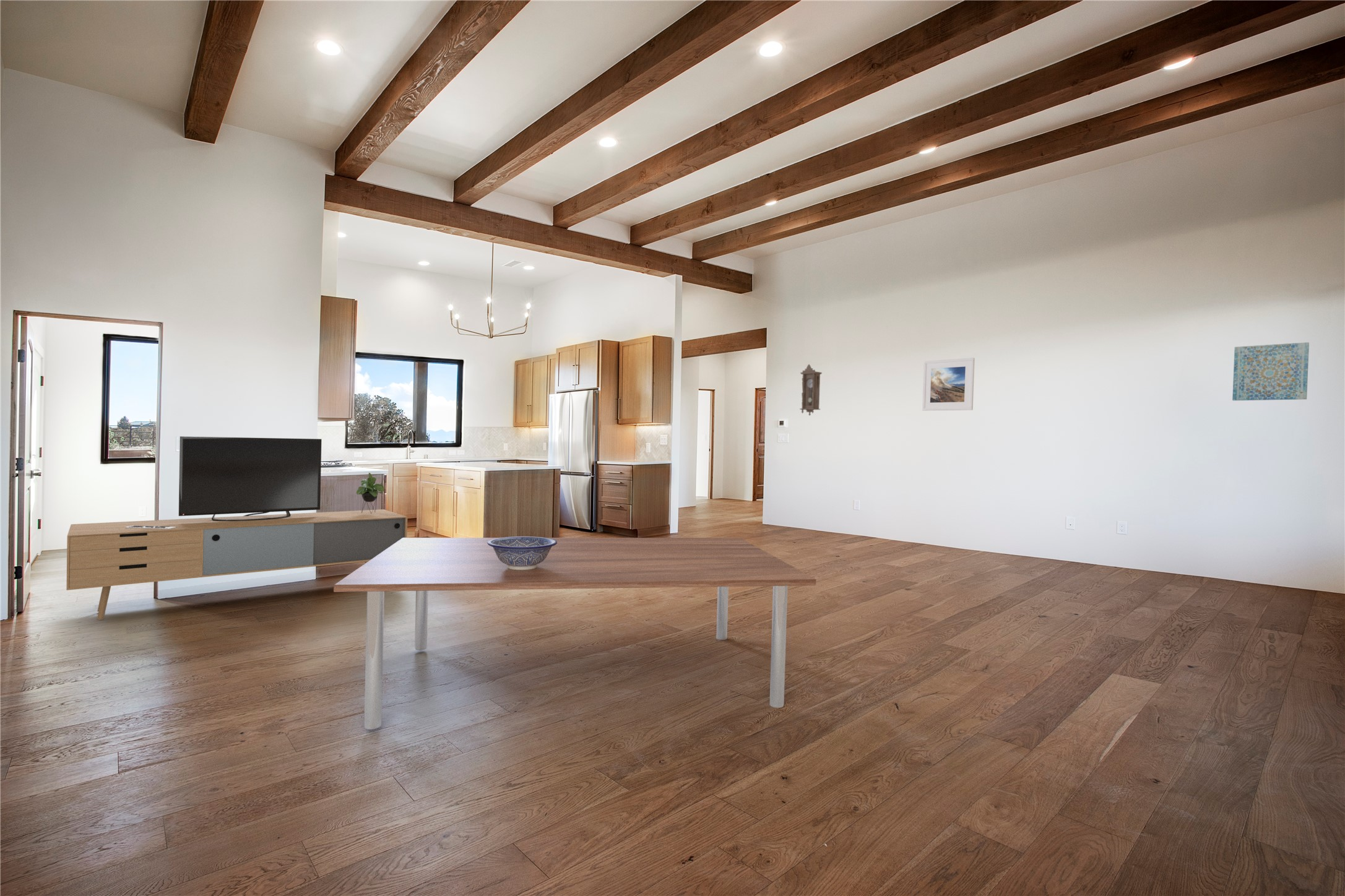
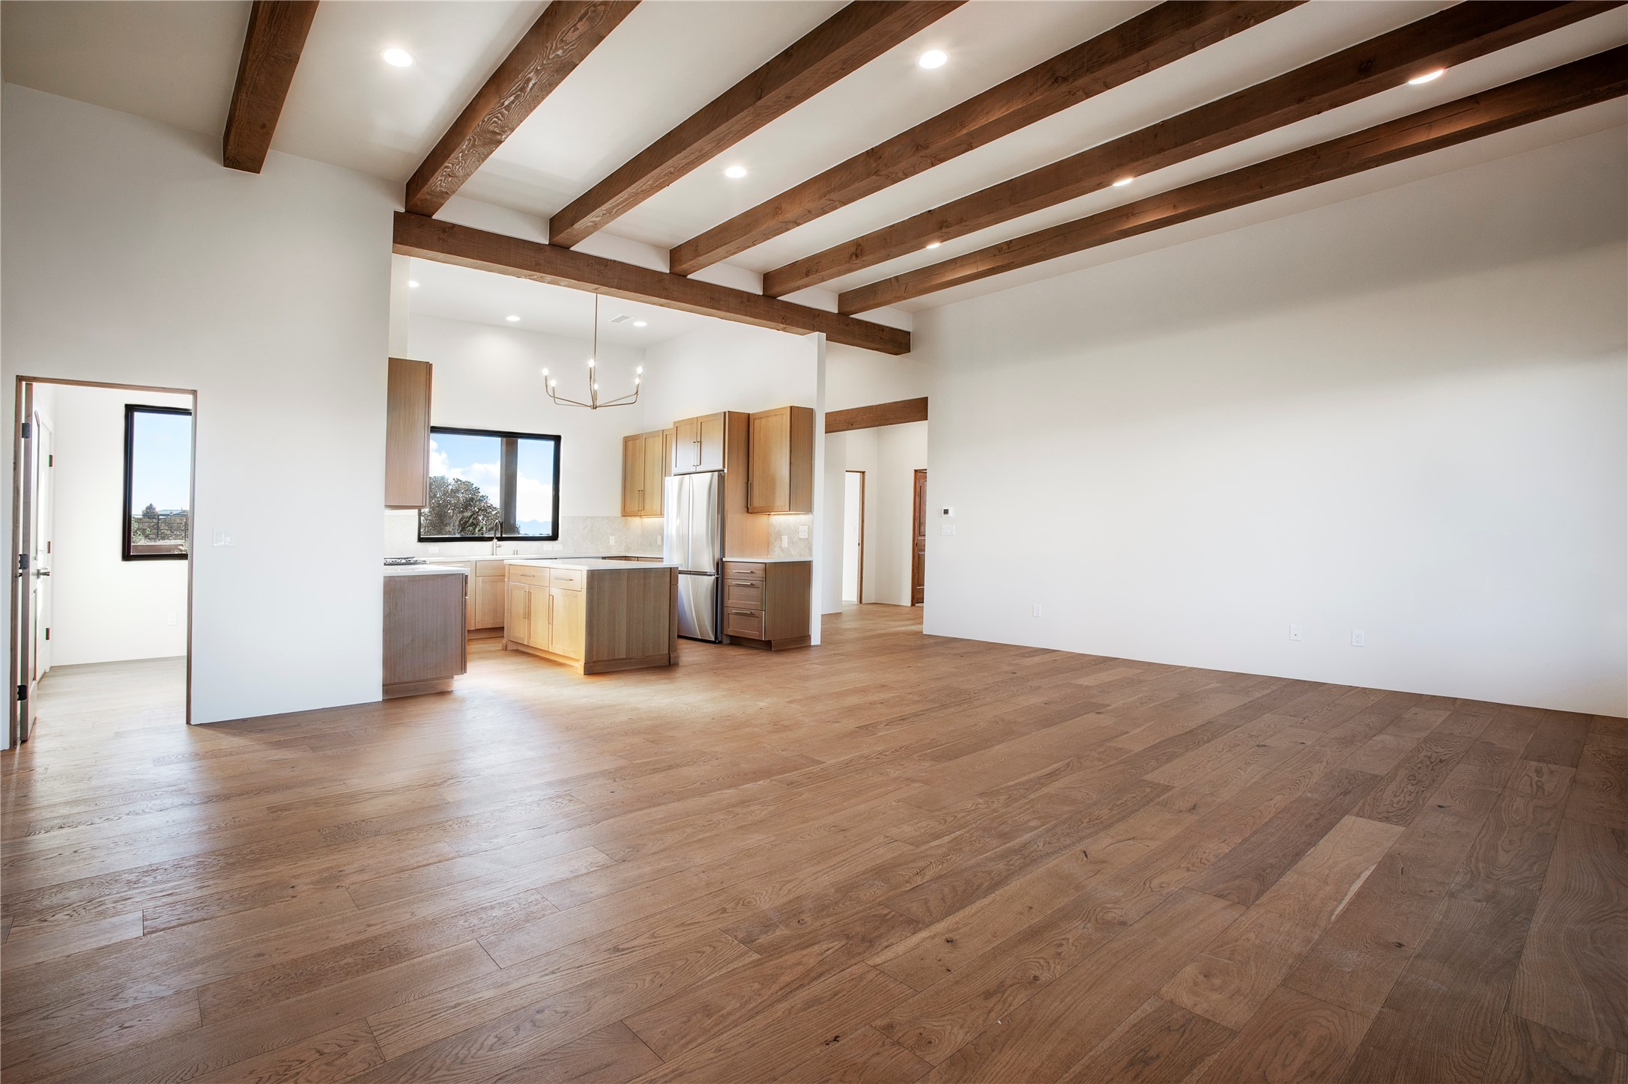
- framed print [922,357,975,411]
- pendulum clock [799,364,823,416]
- media console [66,436,408,621]
- dining table [333,537,816,730]
- decorative bowl [488,536,557,570]
- wall art [1232,342,1310,401]
